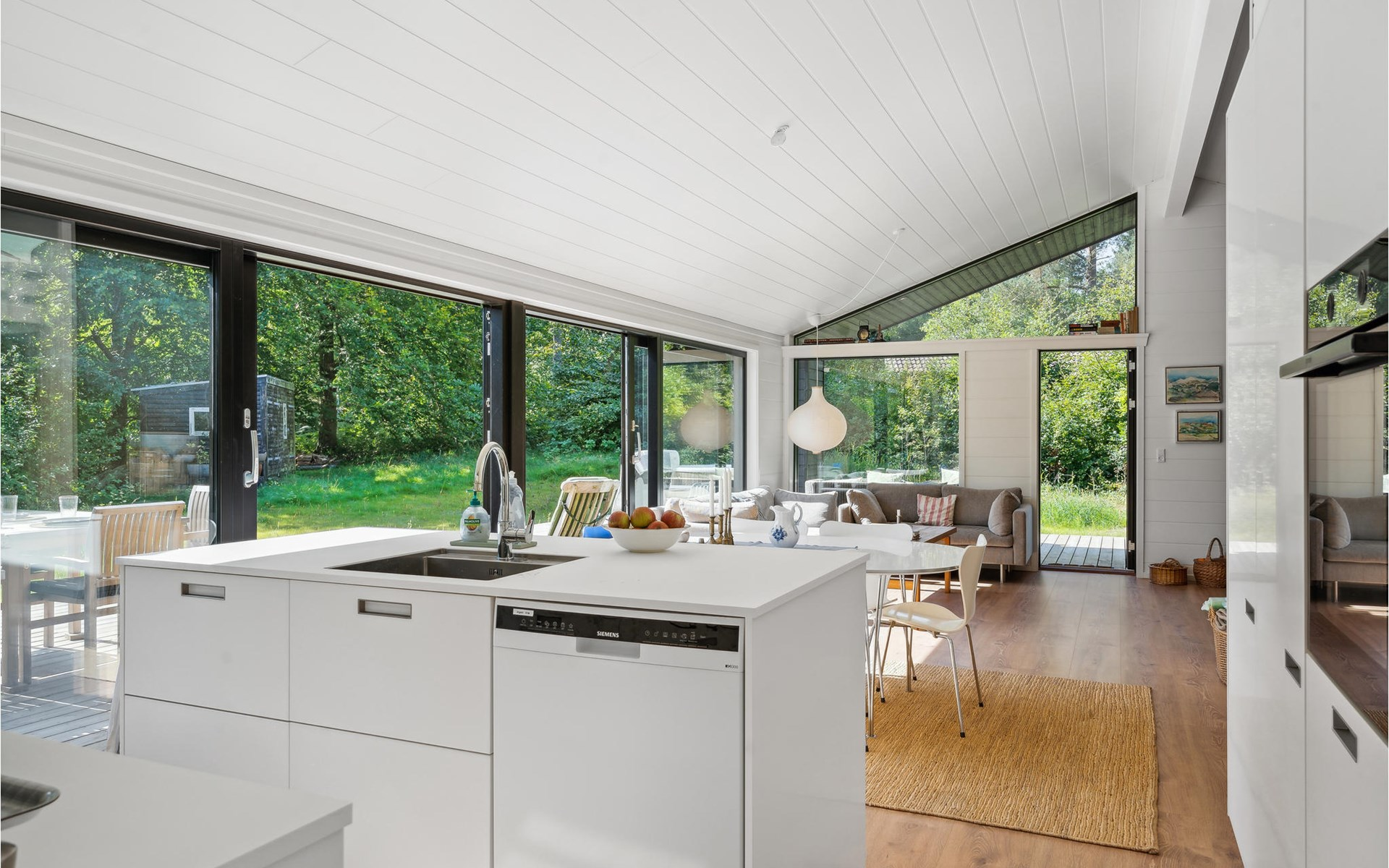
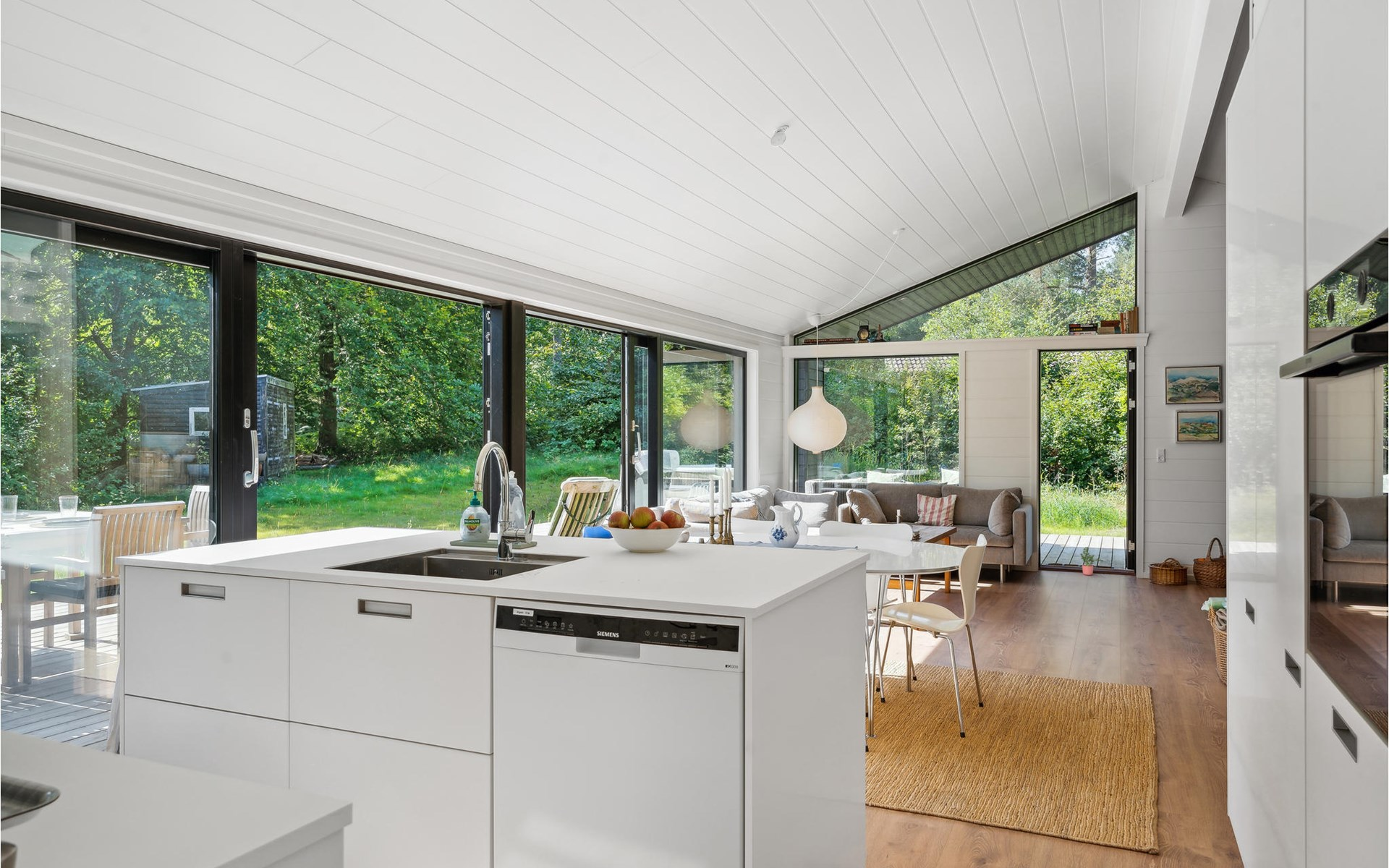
+ potted plant [1079,546,1104,576]
